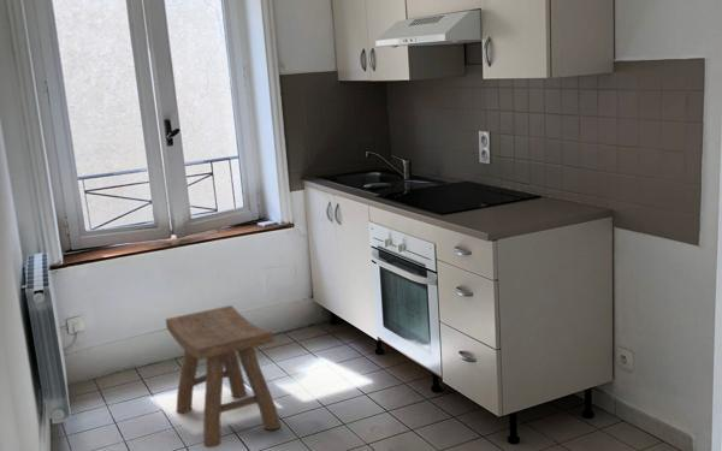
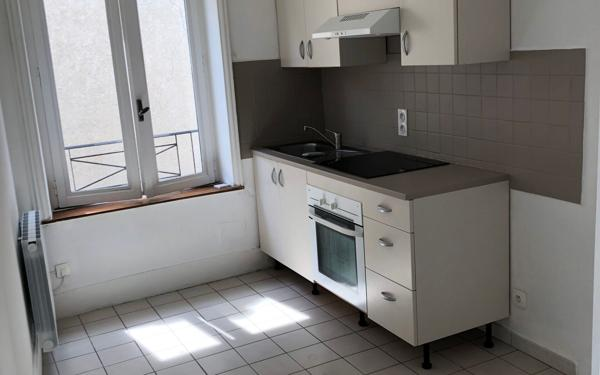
- stool [165,304,282,449]
